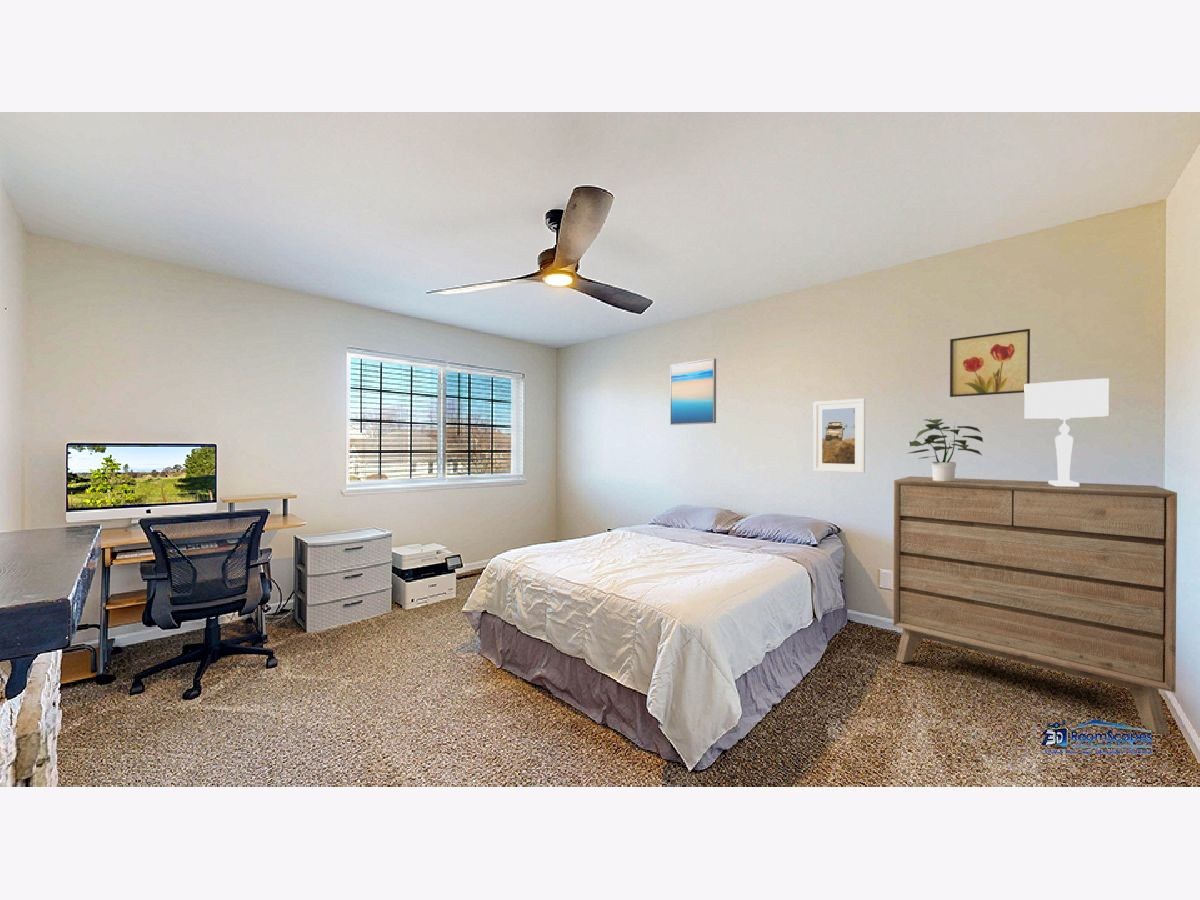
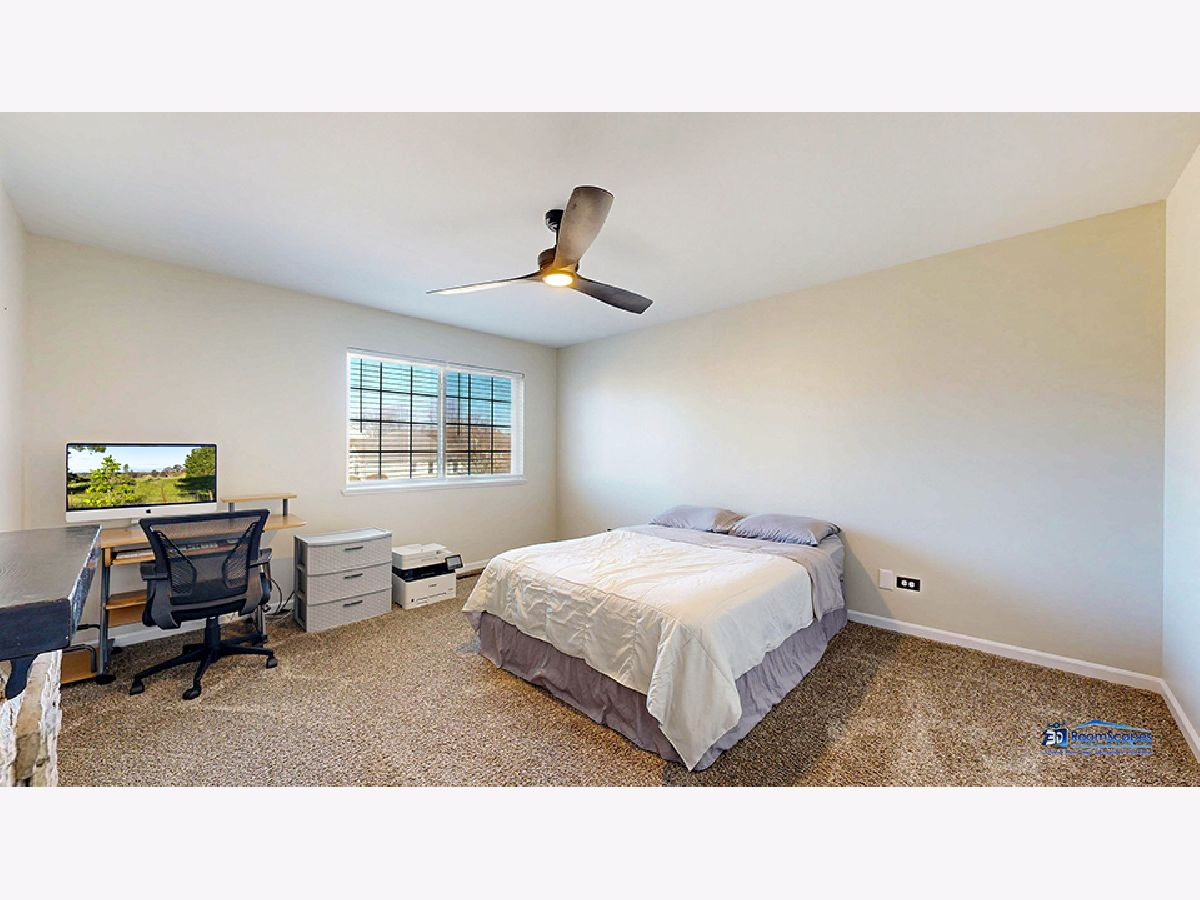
- wall art [669,357,717,426]
- potted plant [906,418,984,482]
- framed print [812,398,866,474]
- dresser [892,476,1178,735]
- wall art [949,328,1031,398]
- table lamp [1023,377,1110,486]
